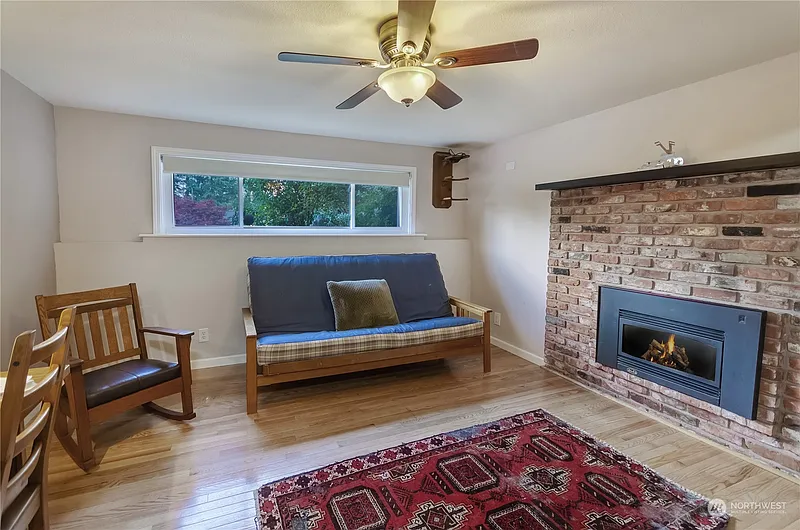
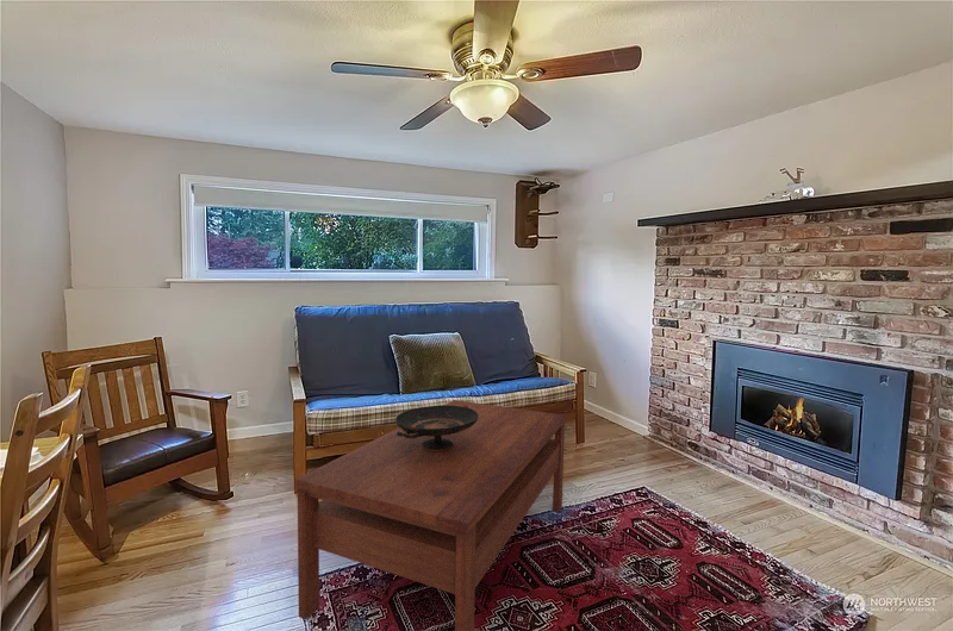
+ coffee table [294,399,567,631]
+ decorative bowl [394,405,479,451]
